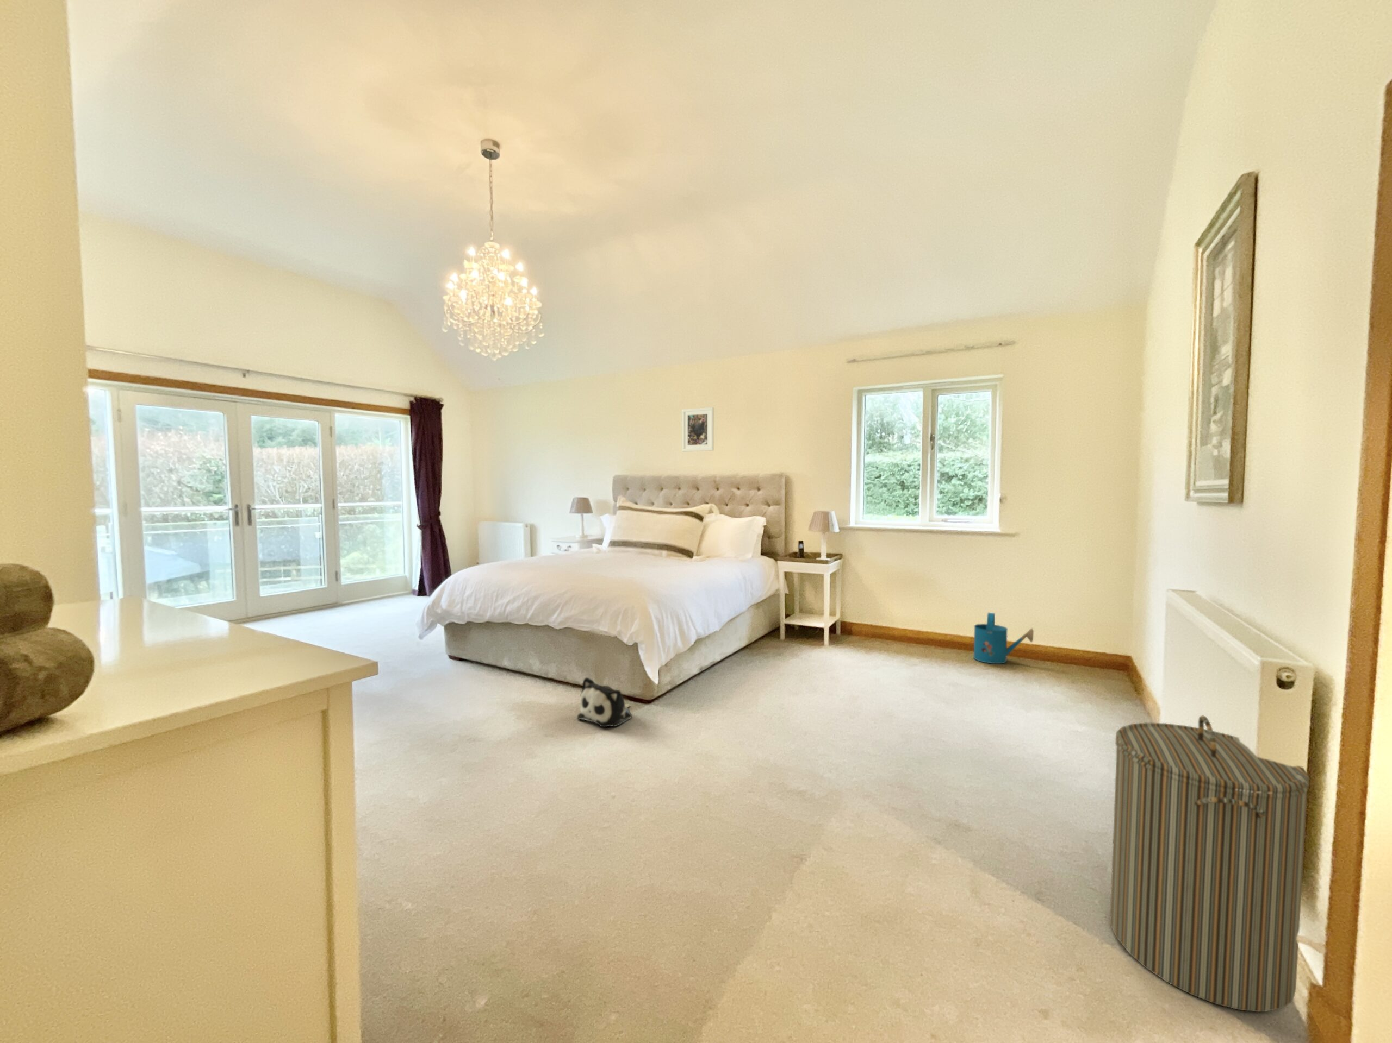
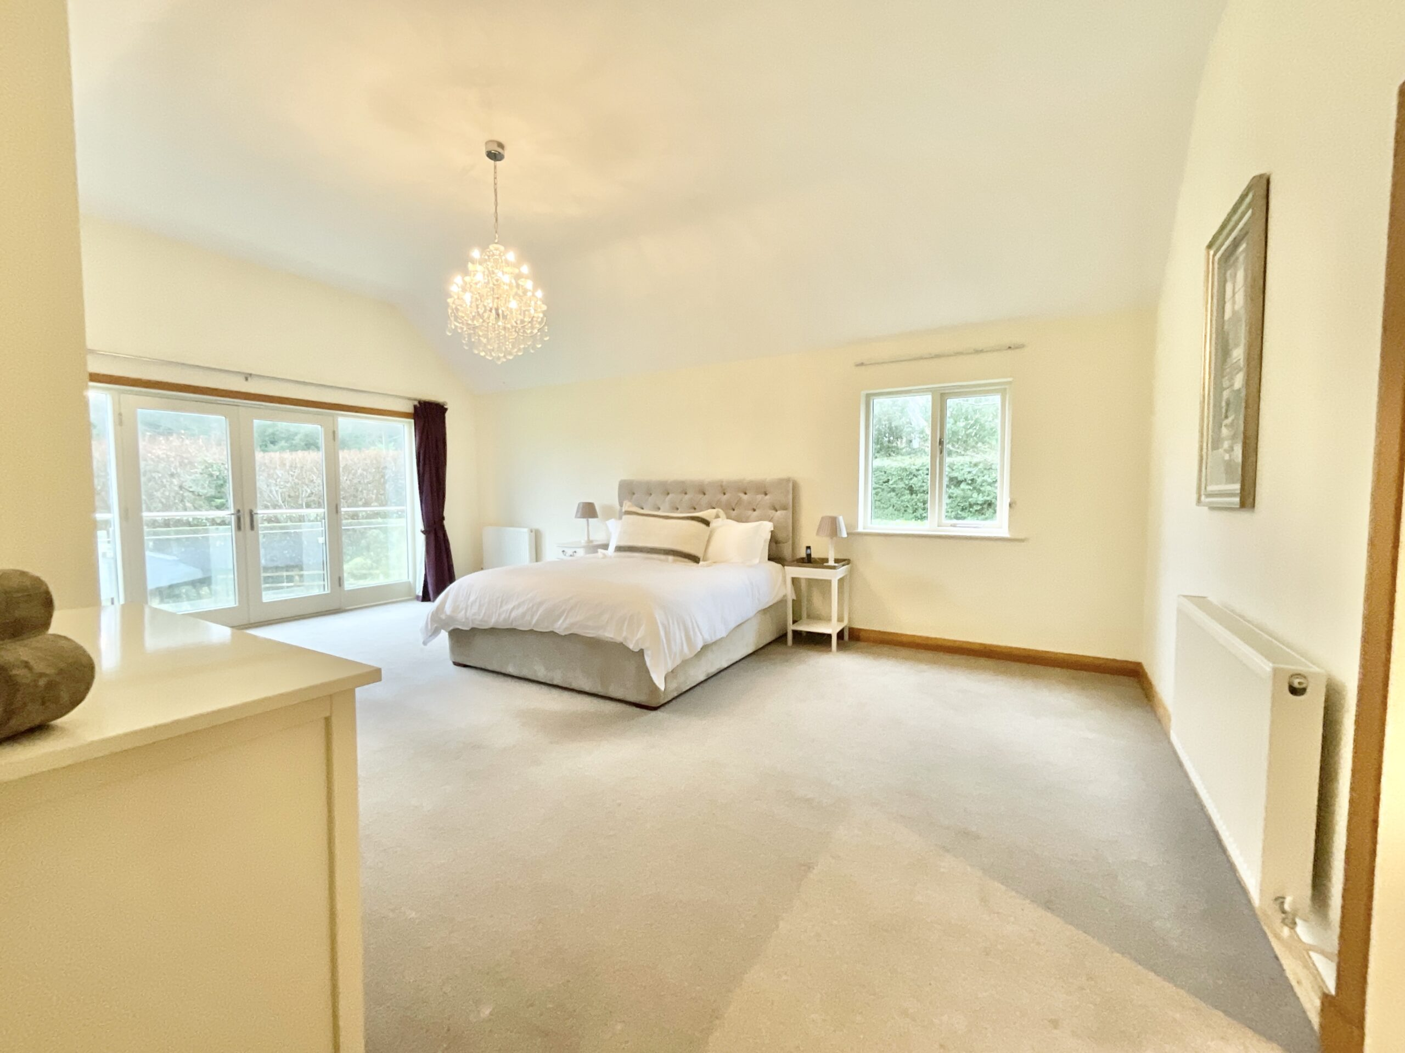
- plush toy [577,677,632,727]
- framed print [682,406,715,452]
- watering can [973,611,1035,664]
- laundry hamper [1109,715,1311,1012]
